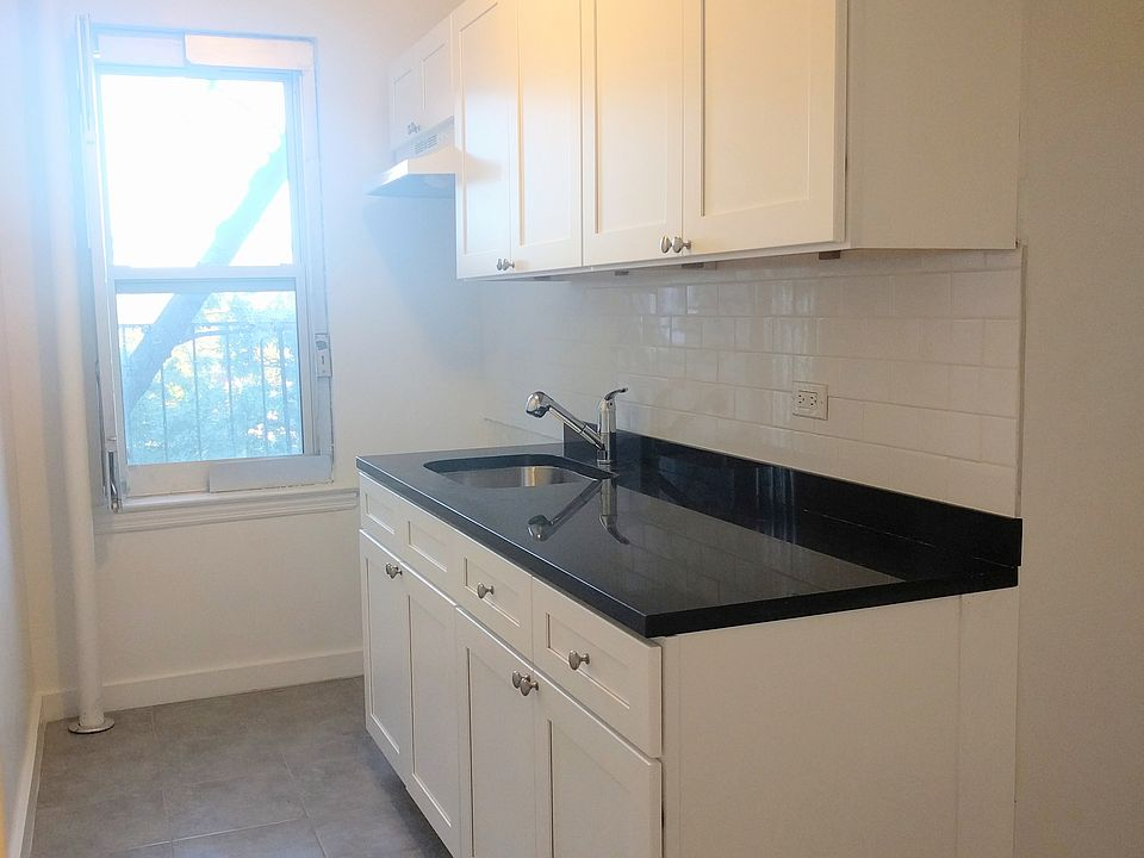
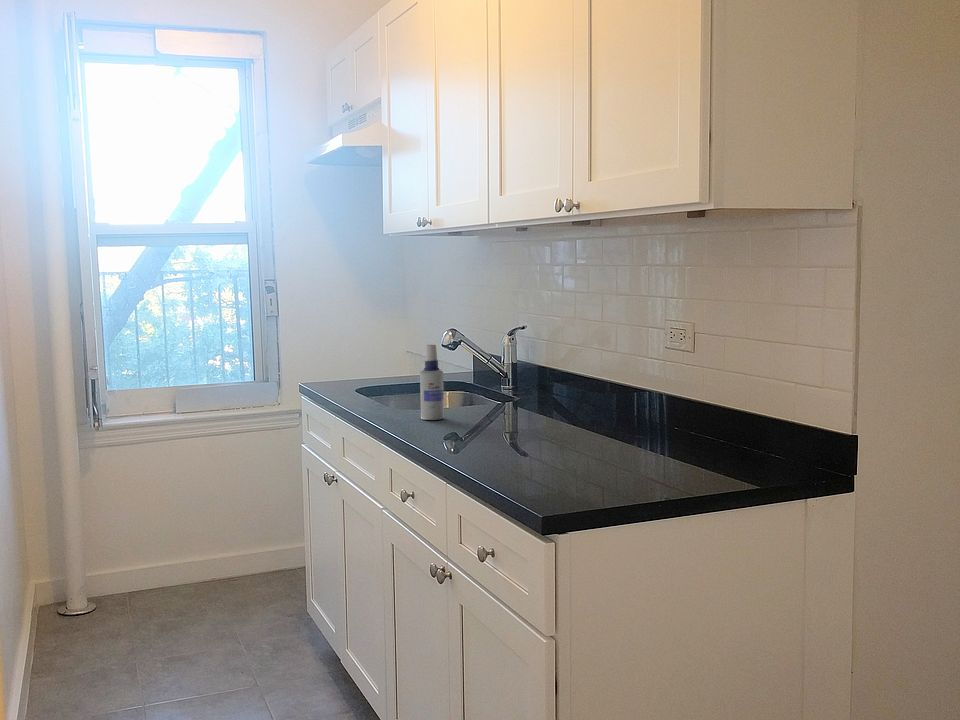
+ spray bottle [419,344,445,421]
